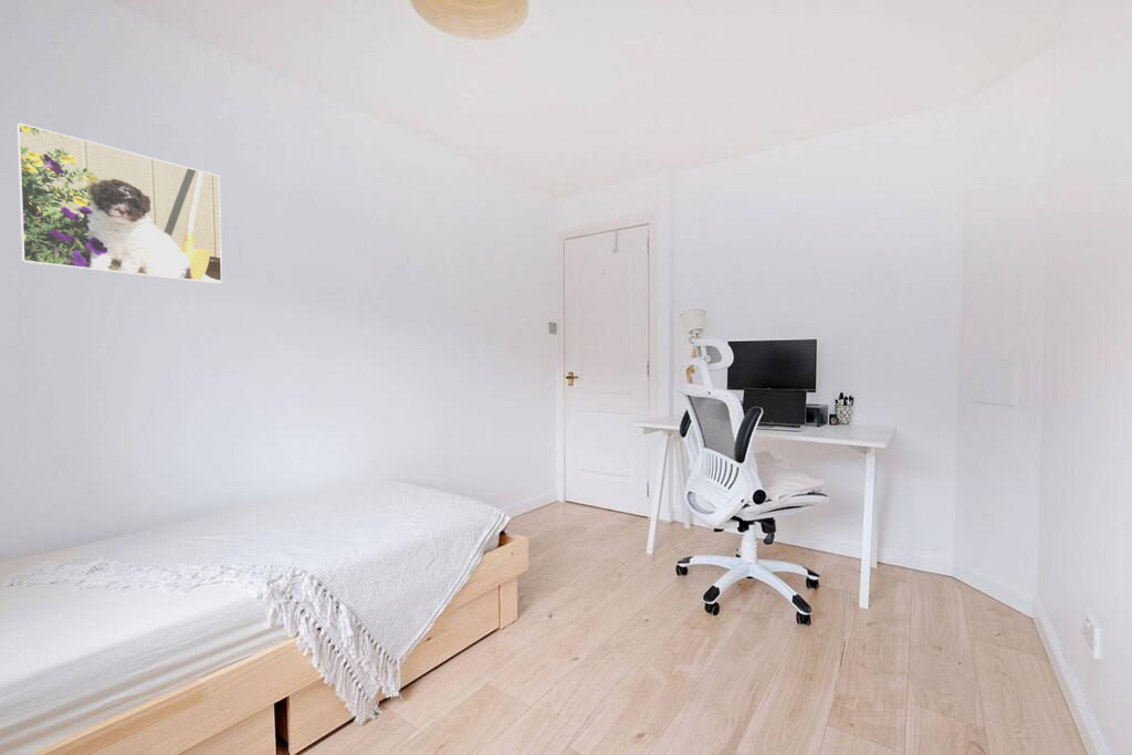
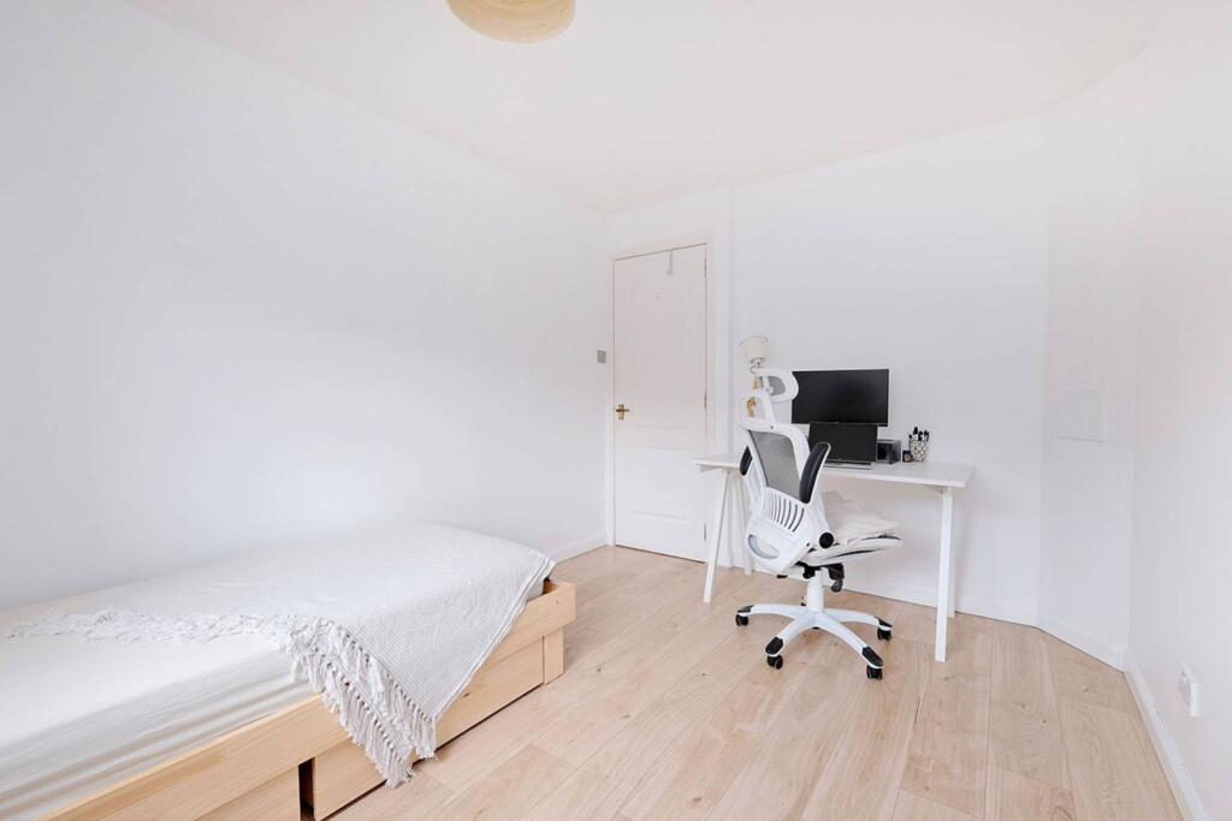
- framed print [15,122,223,285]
